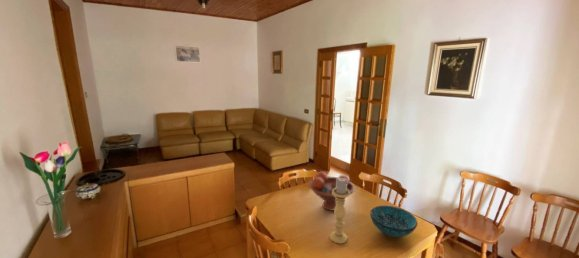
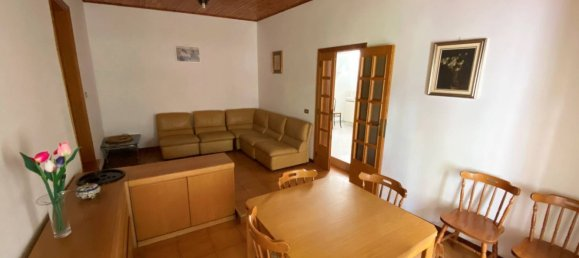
- decorative bowl [369,205,419,238]
- fruit bowl [308,170,356,212]
- candle holder [329,179,351,245]
